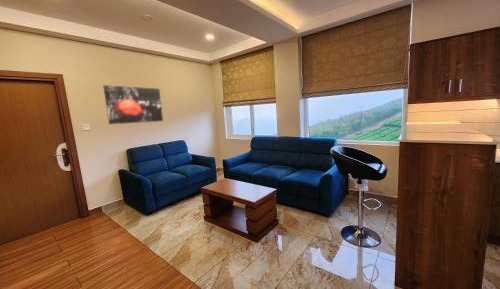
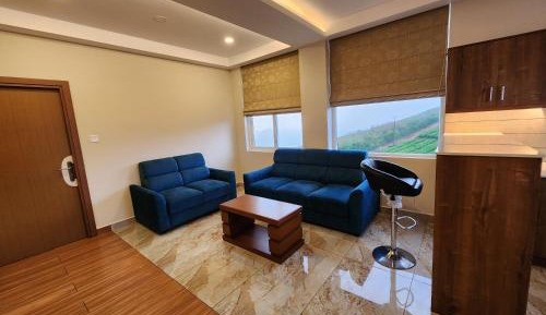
- wall art [102,84,164,125]
